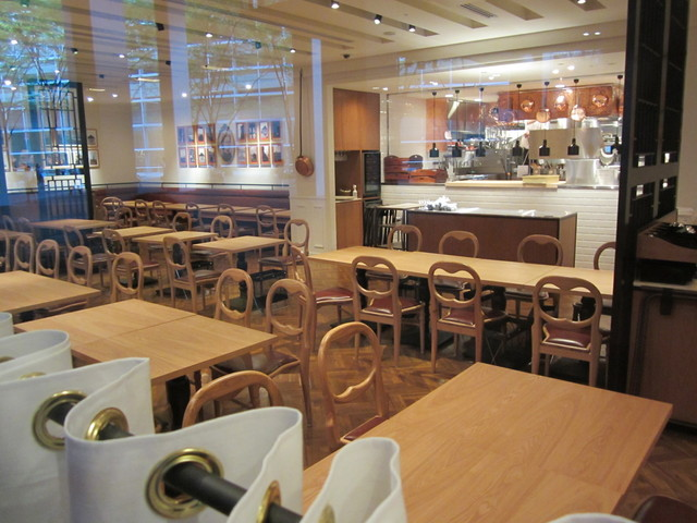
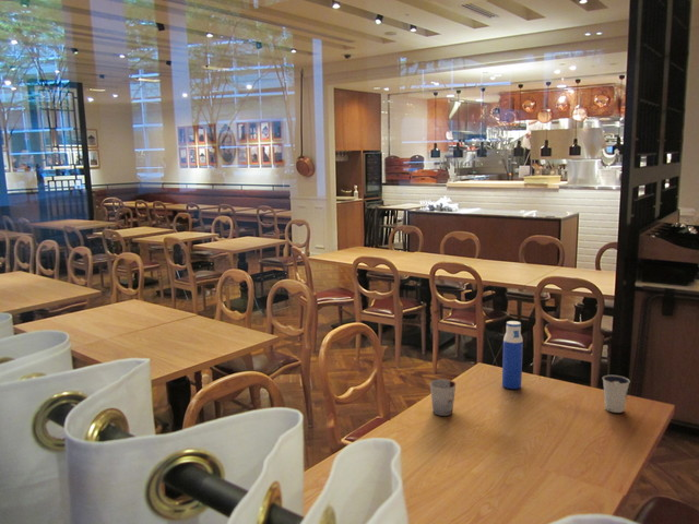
+ dixie cup [602,374,631,414]
+ cup [429,378,457,417]
+ water bottle [501,320,524,390]
